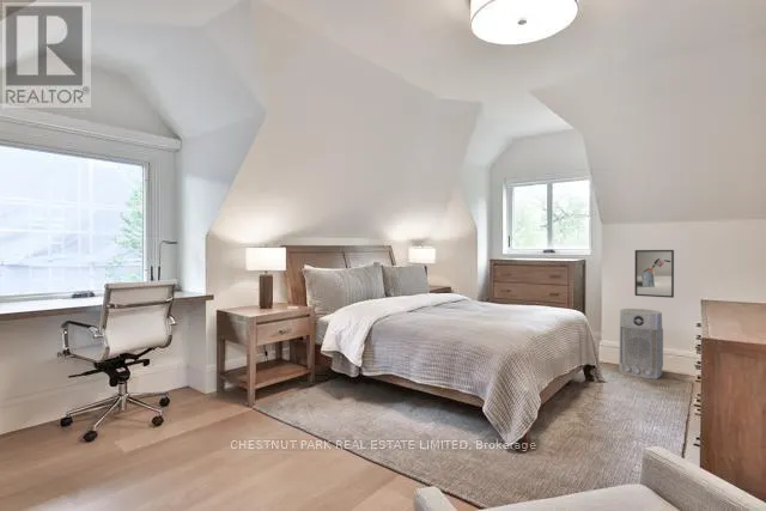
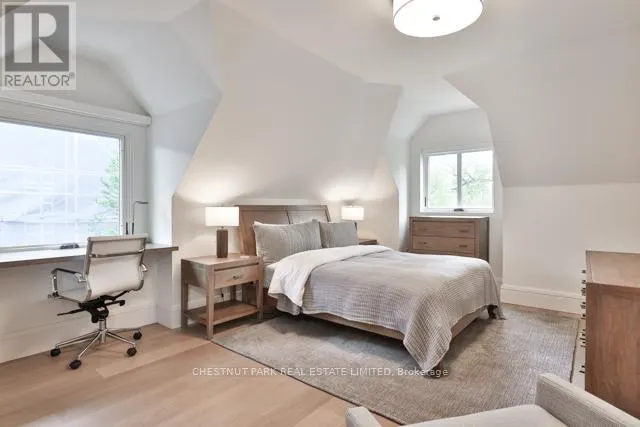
- air purifier [618,308,664,381]
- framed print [633,249,675,299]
